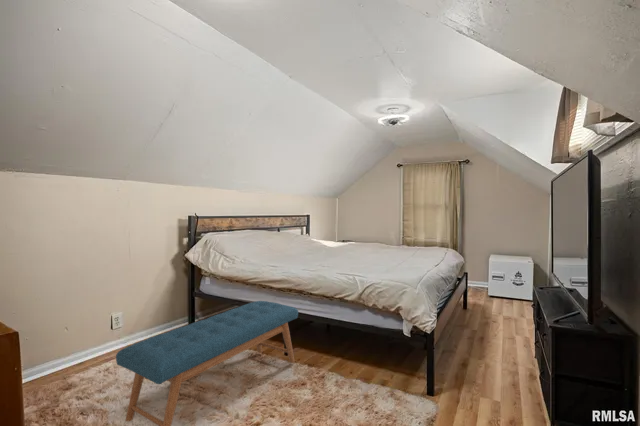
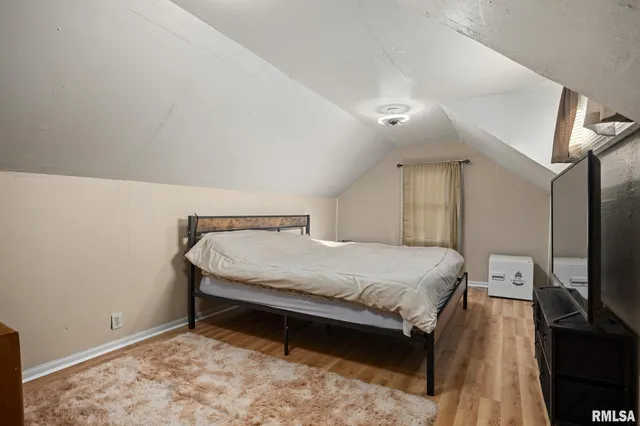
- bench [115,300,299,426]
